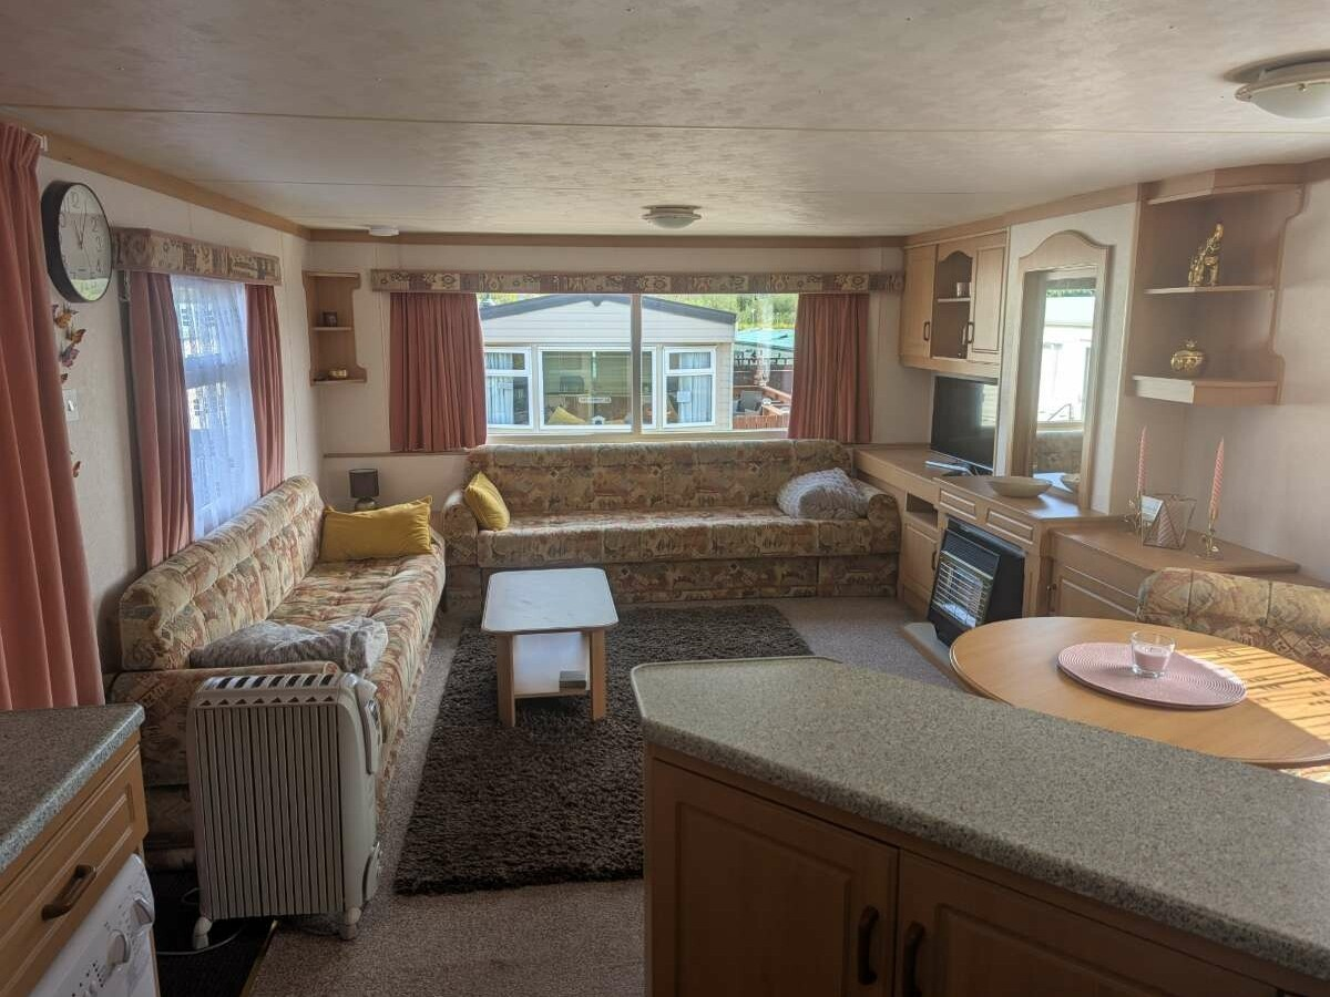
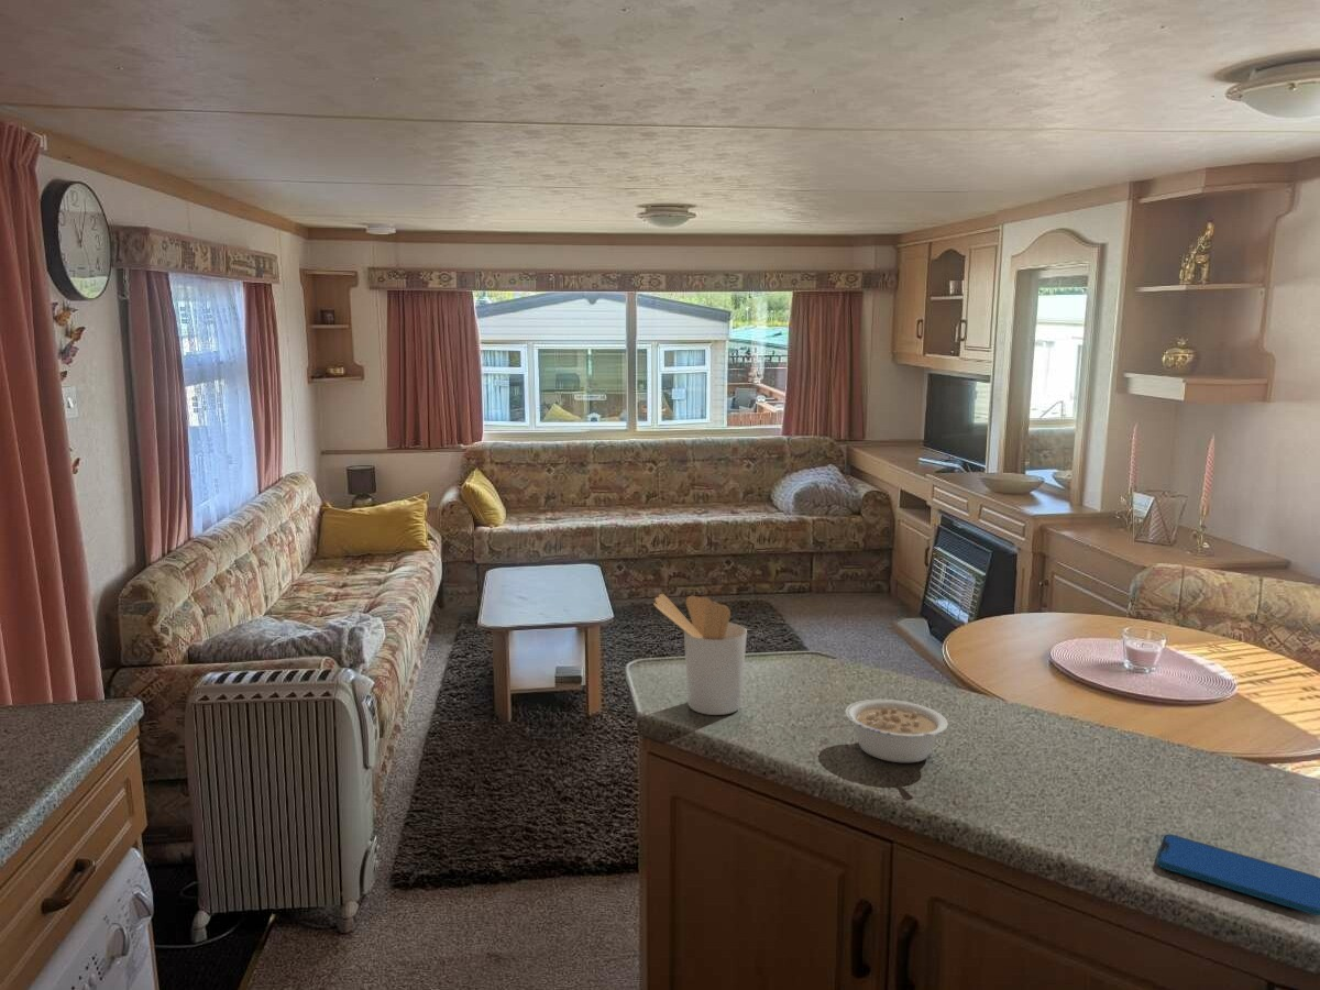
+ utensil holder [652,593,748,716]
+ legume [844,698,949,763]
+ smartphone [1155,833,1320,916]
